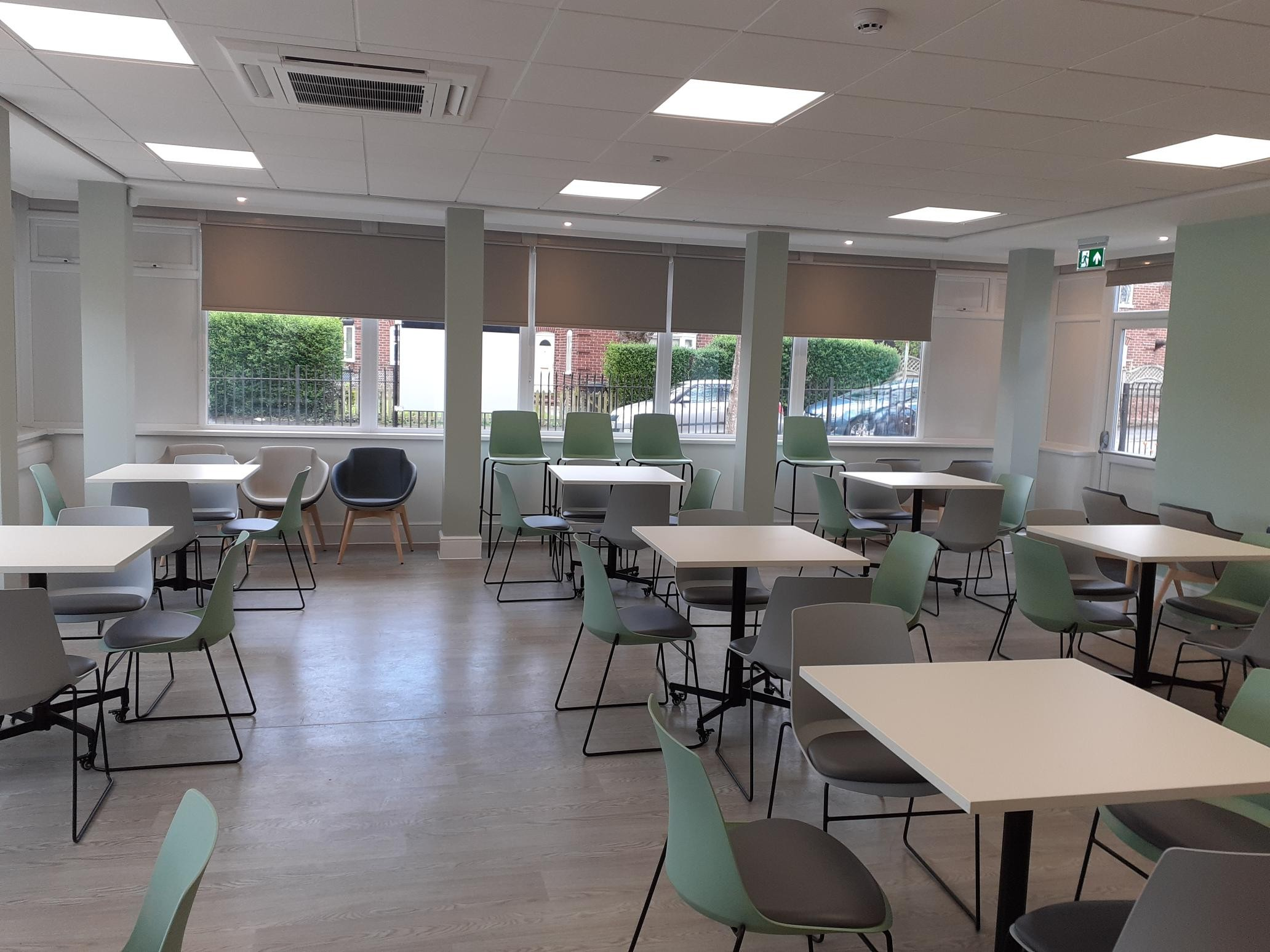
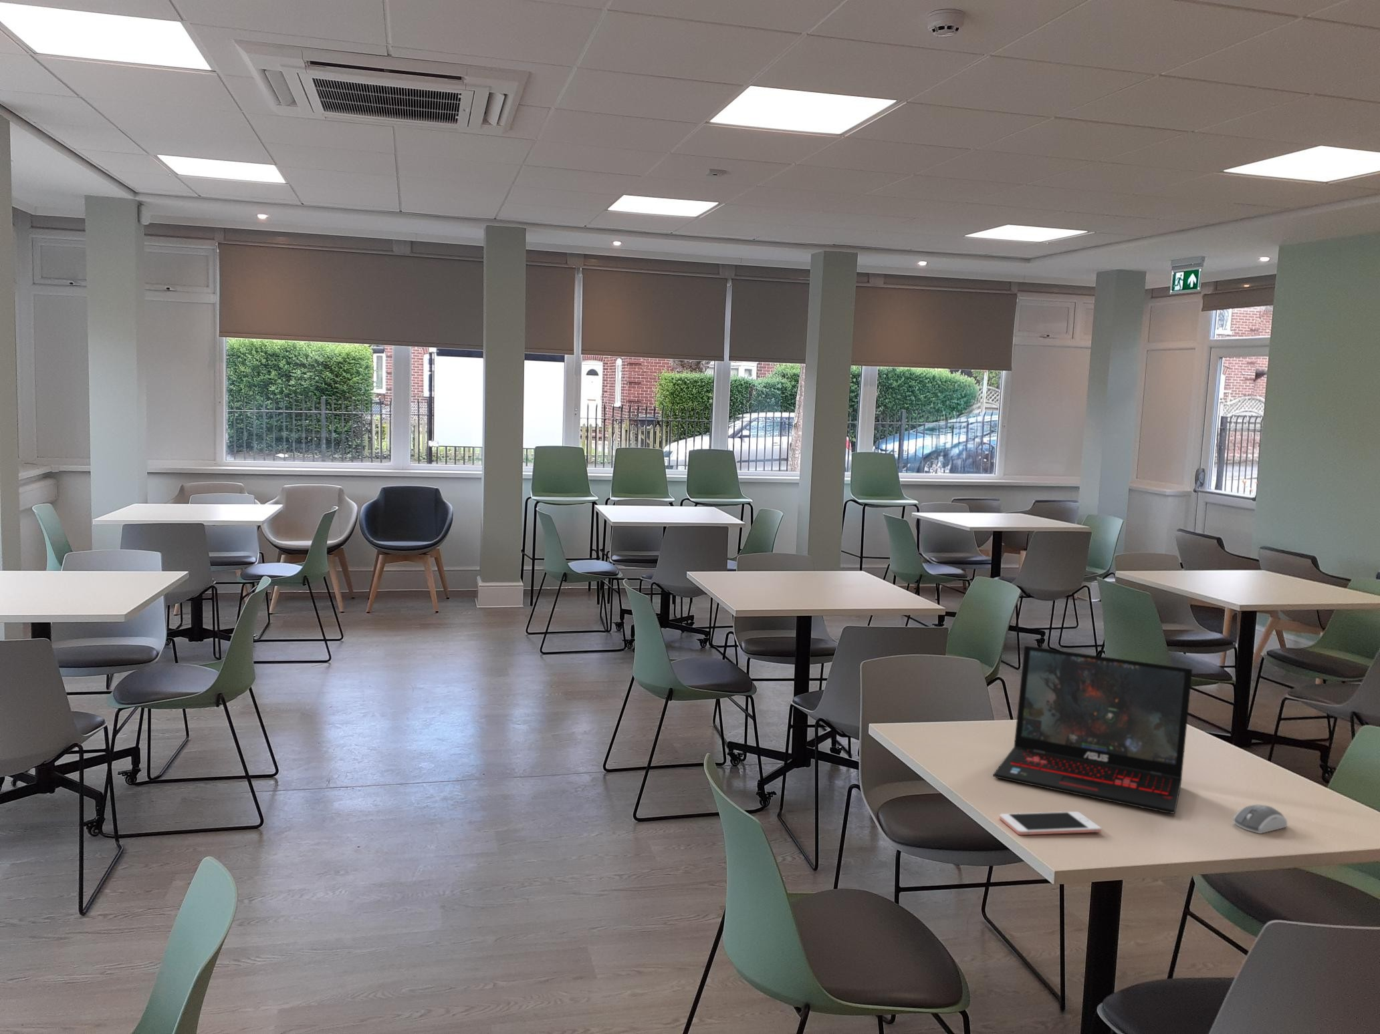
+ cell phone [999,811,1102,835]
+ computer mouse [1233,804,1288,834]
+ laptop [993,645,1193,815]
